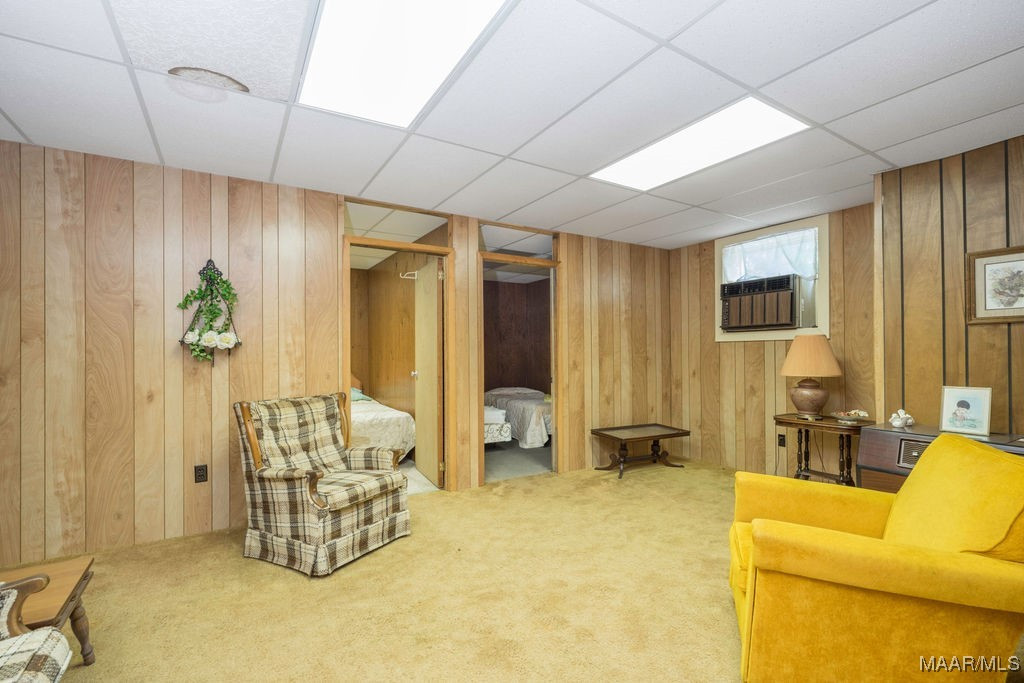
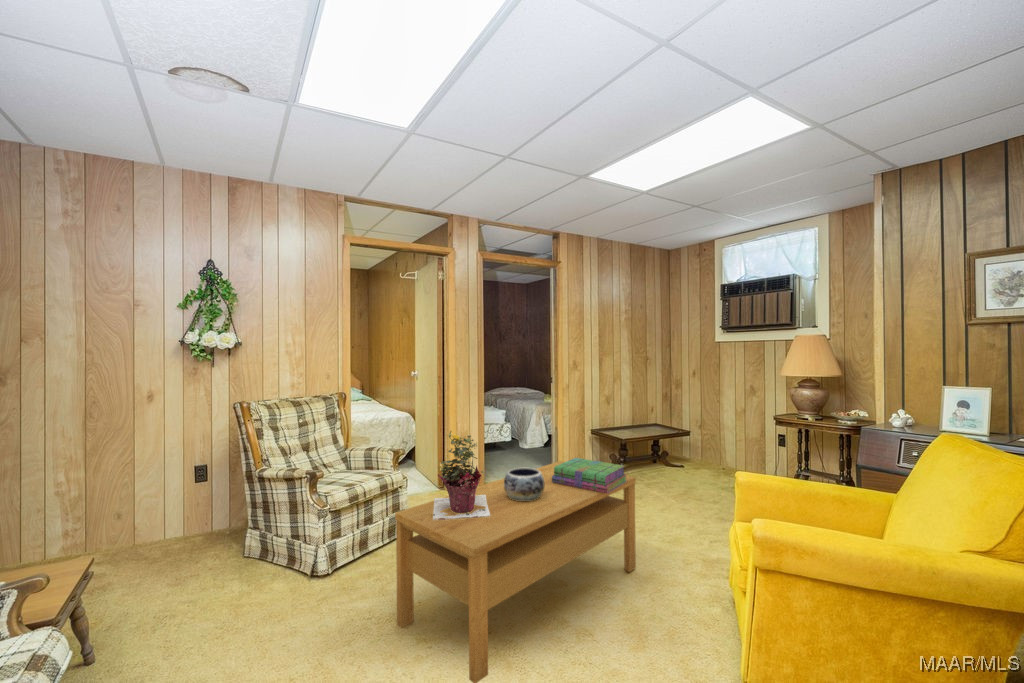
+ potted flower [433,430,490,520]
+ decorative bowl [503,467,544,501]
+ coffee table [394,460,637,683]
+ stack of books [552,457,628,493]
